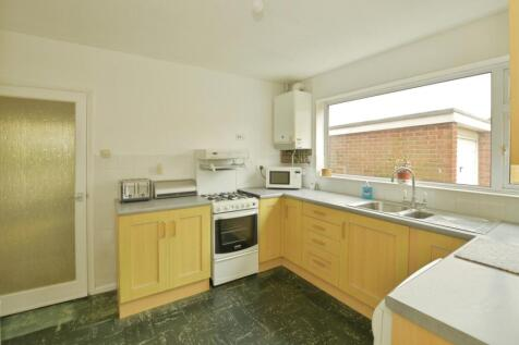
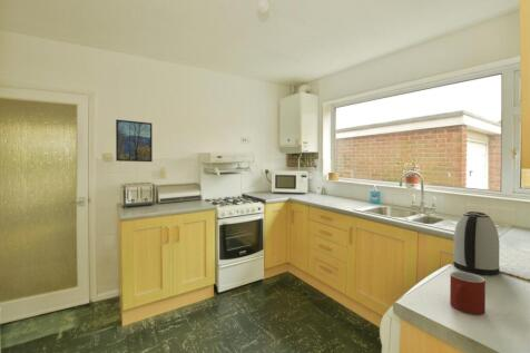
+ mug [449,271,487,316]
+ kettle [452,210,501,276]
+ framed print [115,119,154,163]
